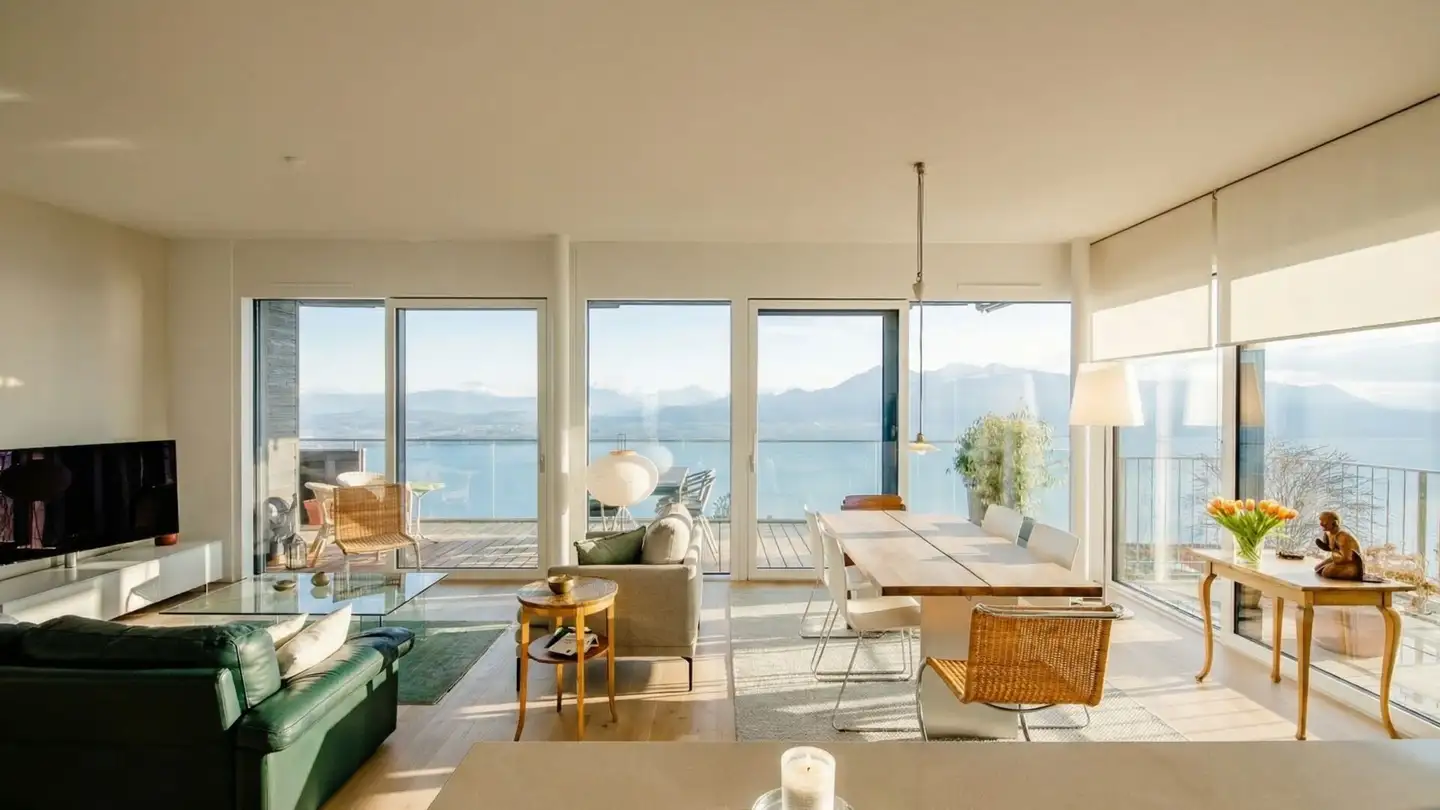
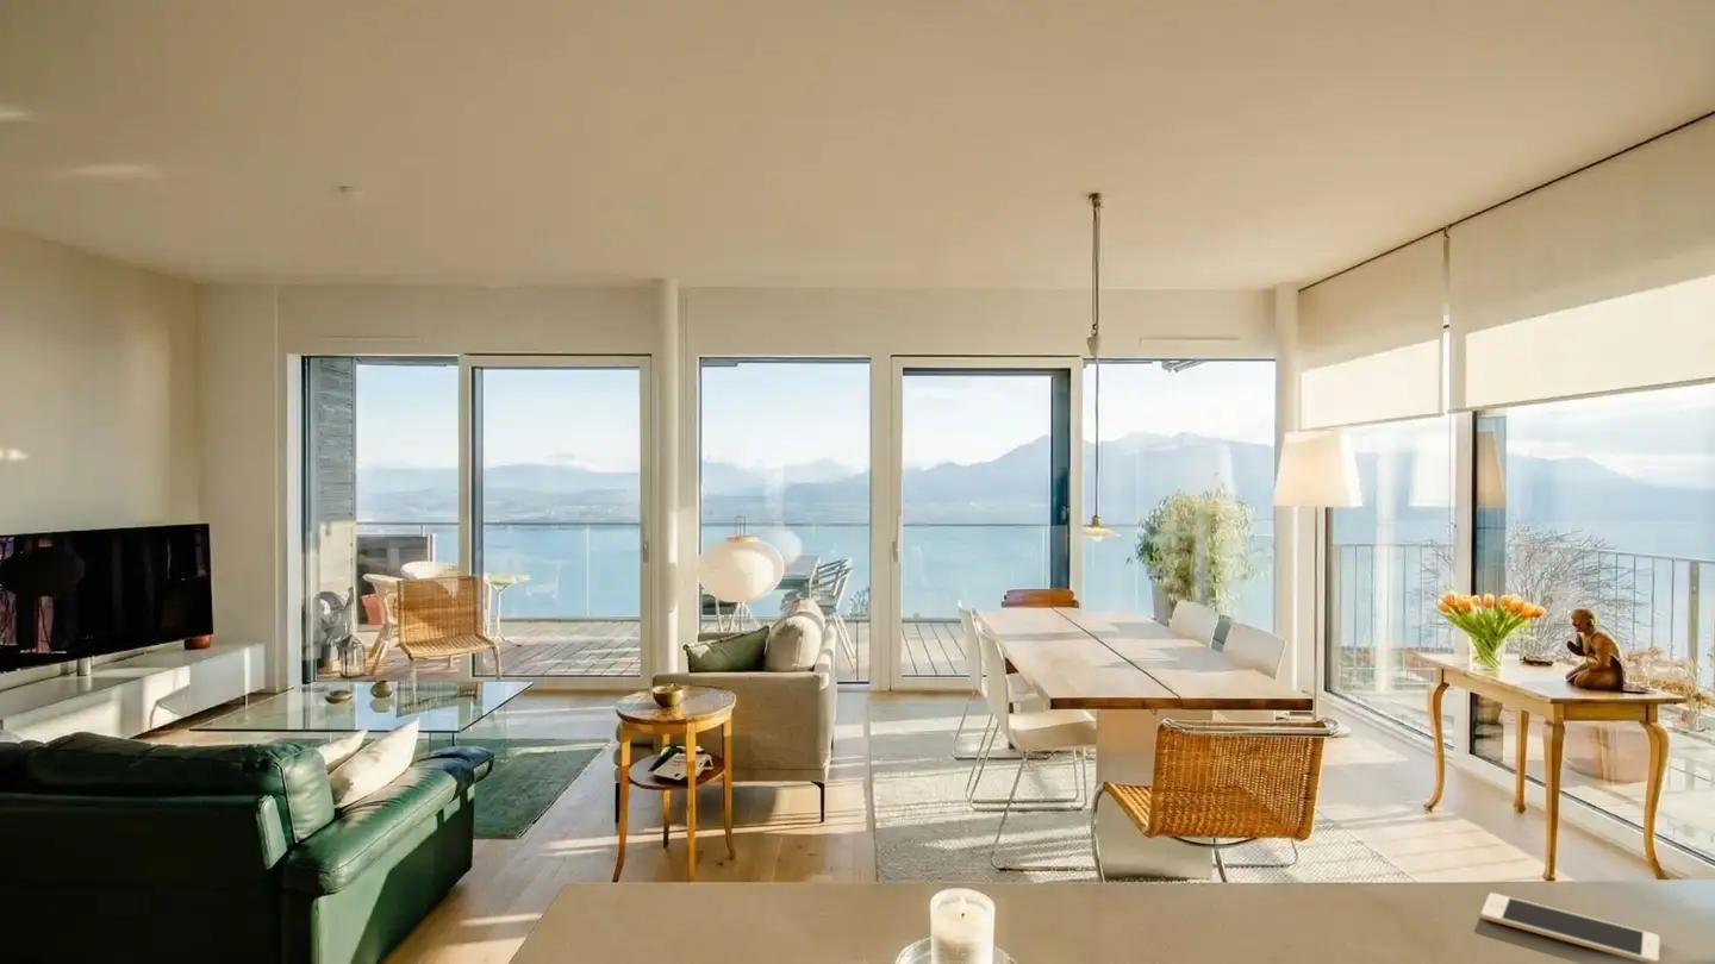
+ cell phone [1480,891,1661,964]
